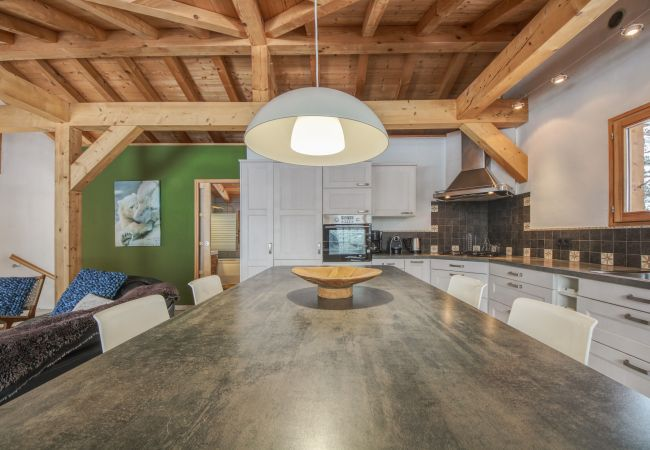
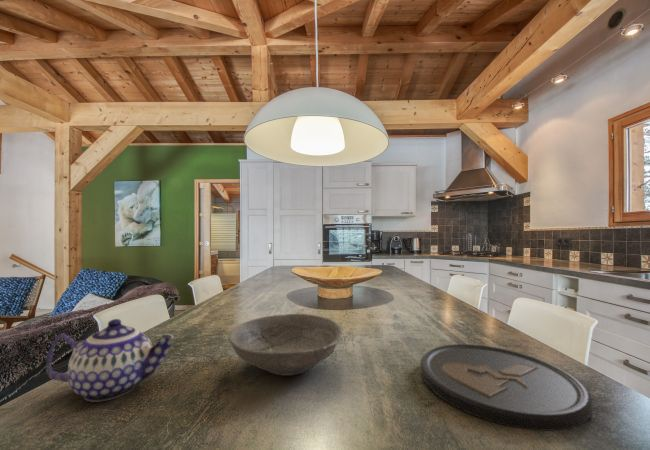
+ teapot [45,318,175,403]
+ bowl [228,313,343,377]
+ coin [419,343,593,432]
